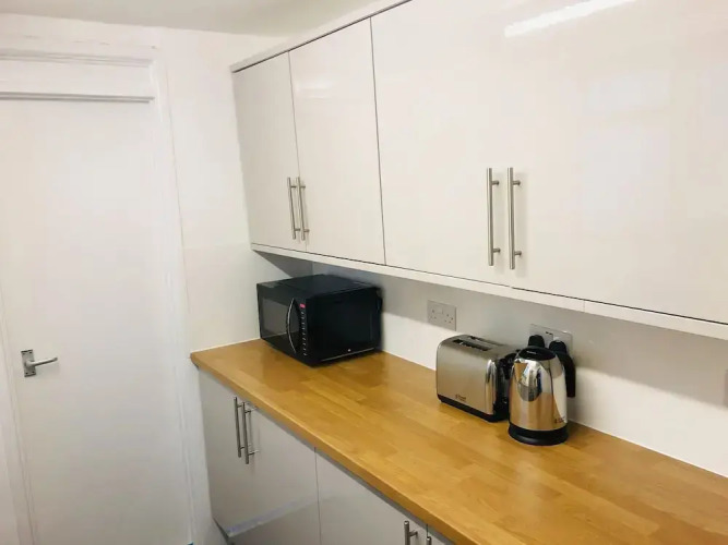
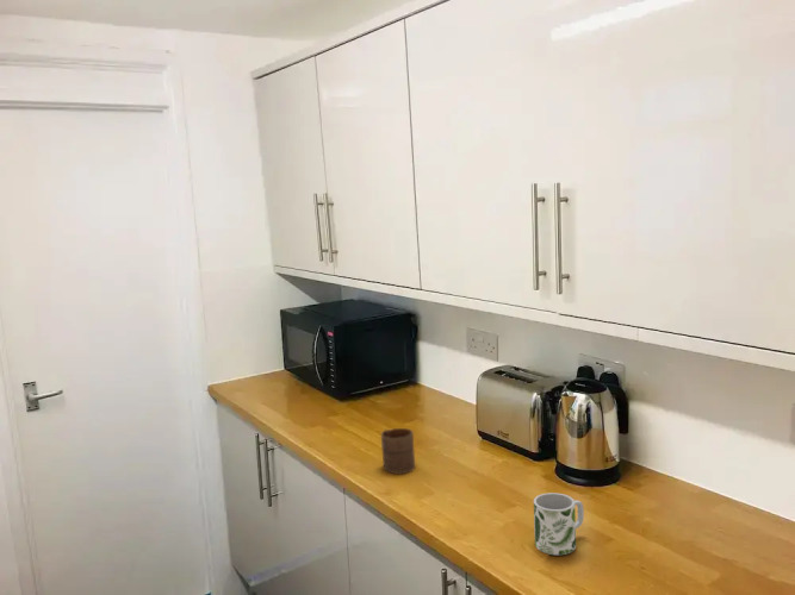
+ mug [533,491,585,556]
+ cup [380,427,416,475]
